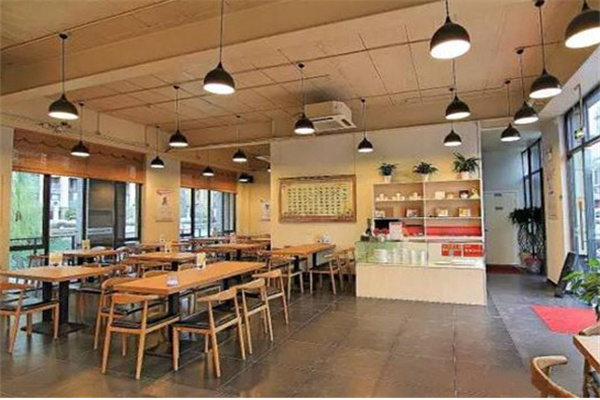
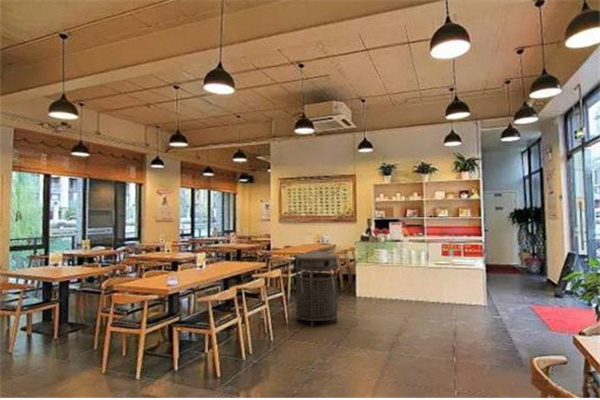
+ trash can [294,249,339,328]
